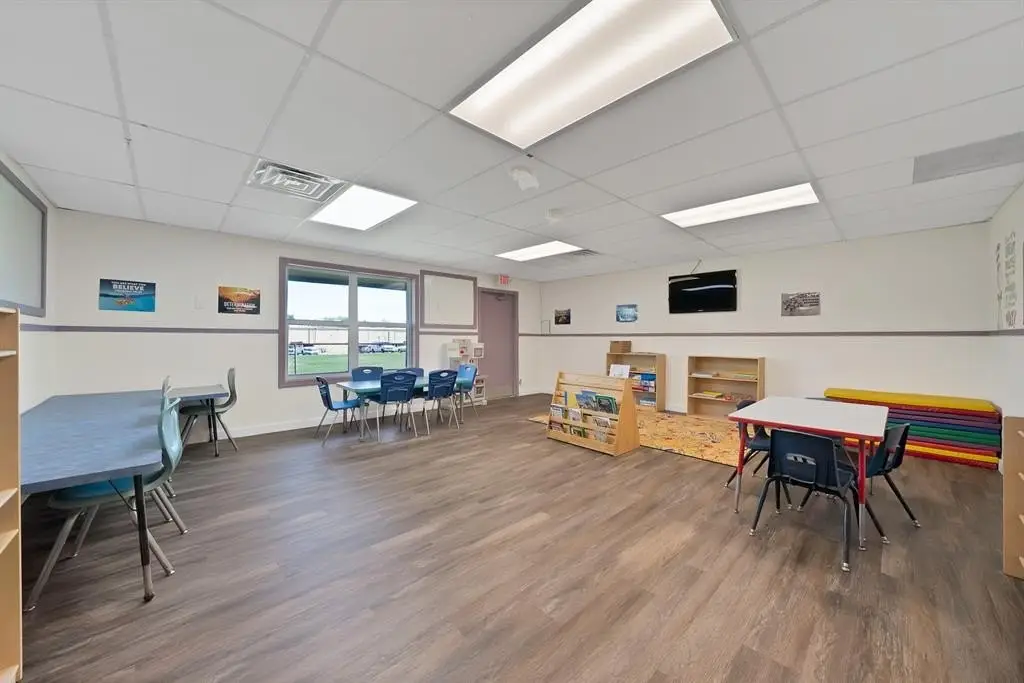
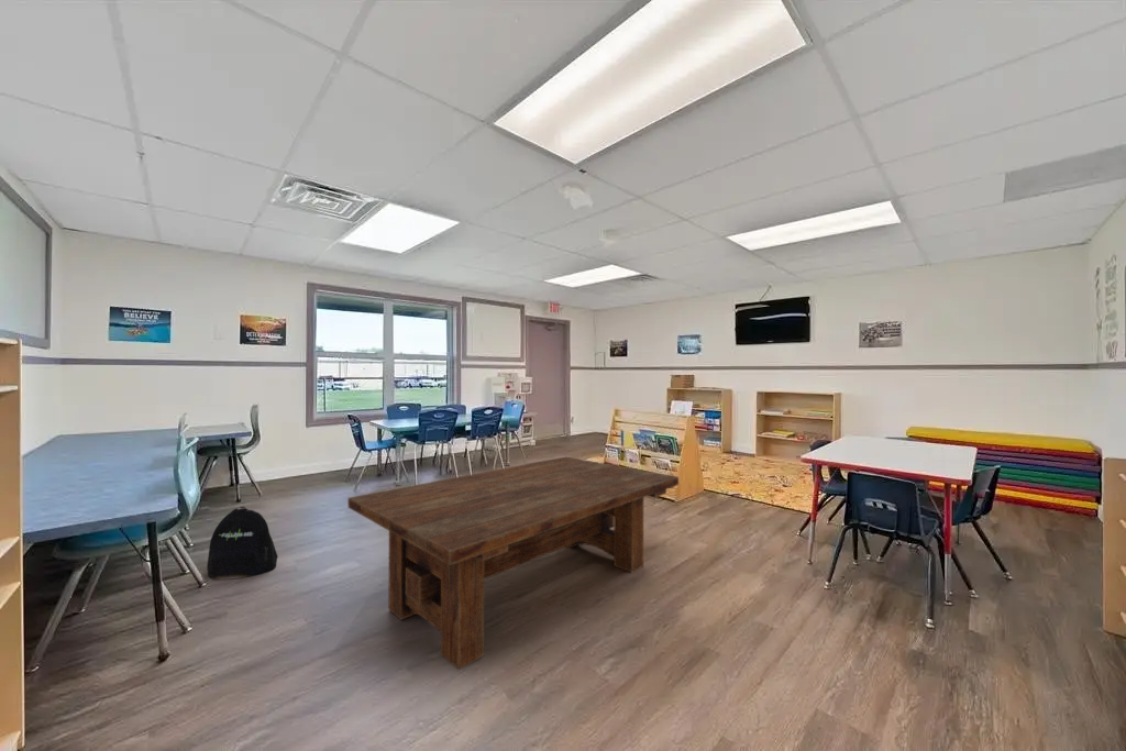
+ backpack [206,505,279,581]
+ dining table [347,455,680,671]
